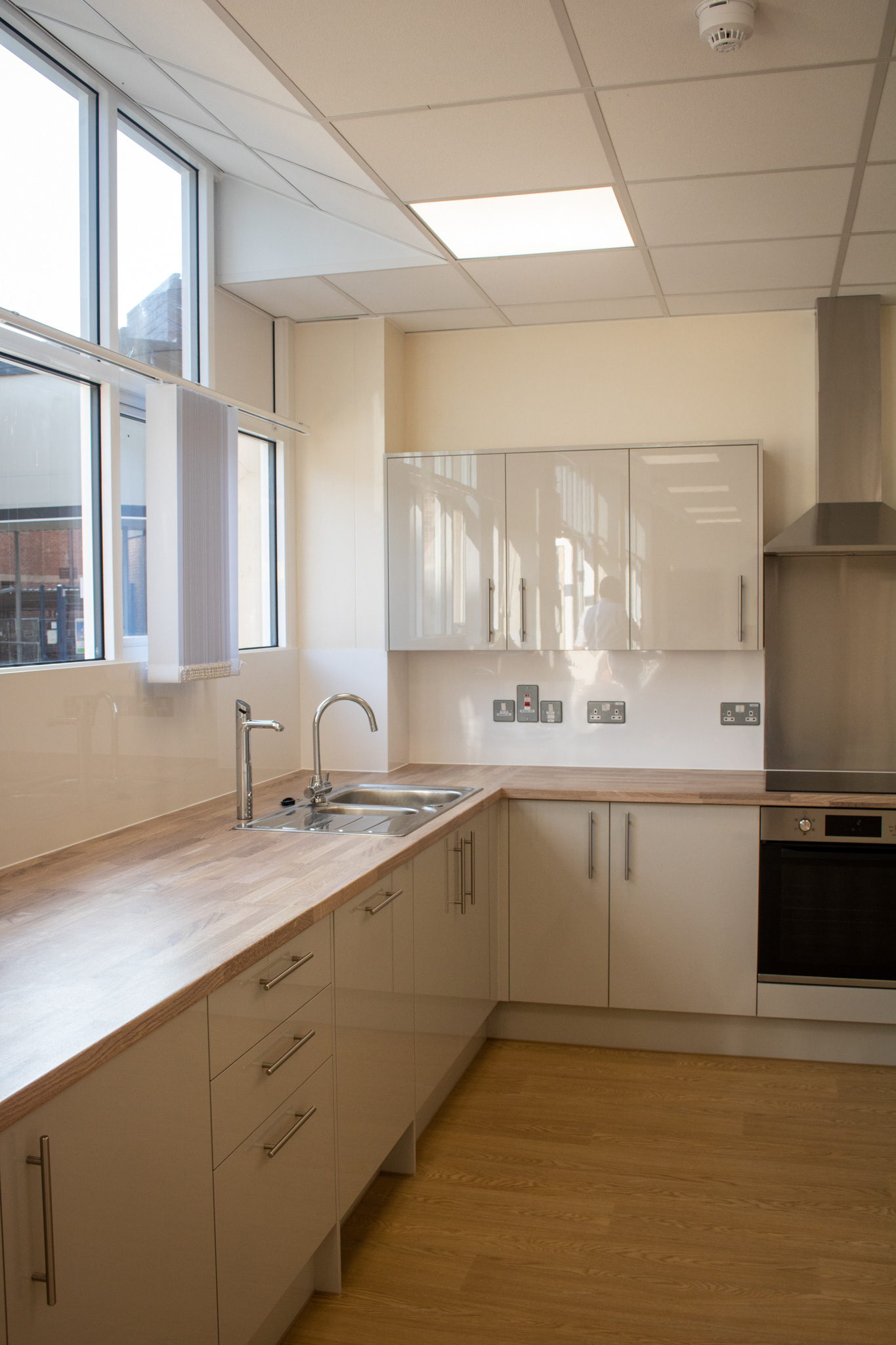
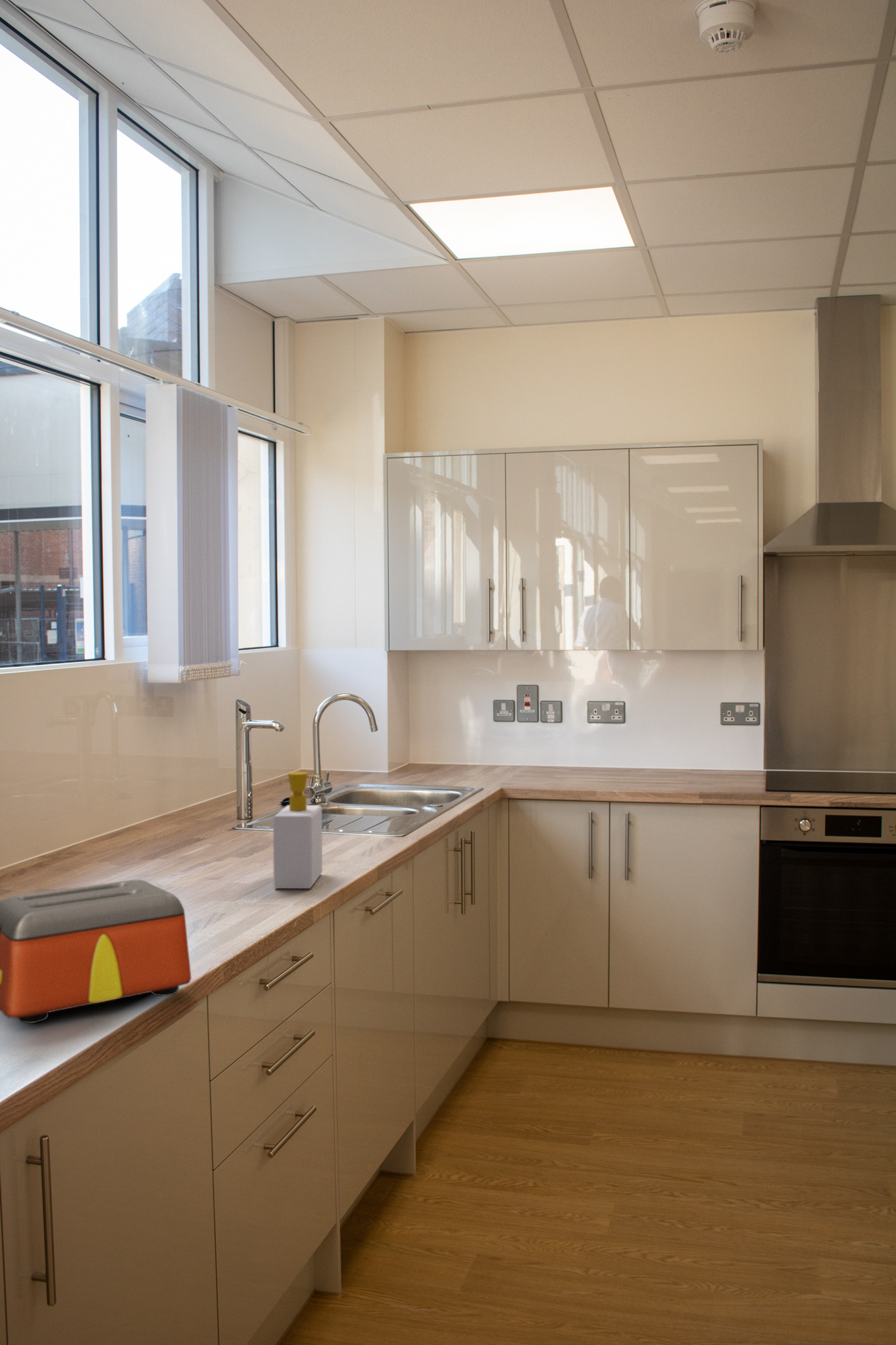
+ toaster [0,879,192,1024]
+ soap bottle [272,771,324,889]
